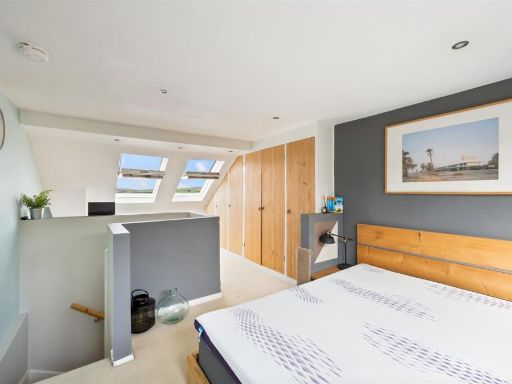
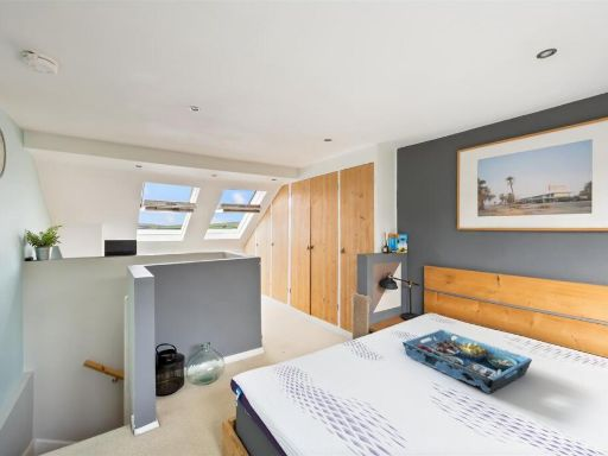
+ serving tray [401,329,533,395]
